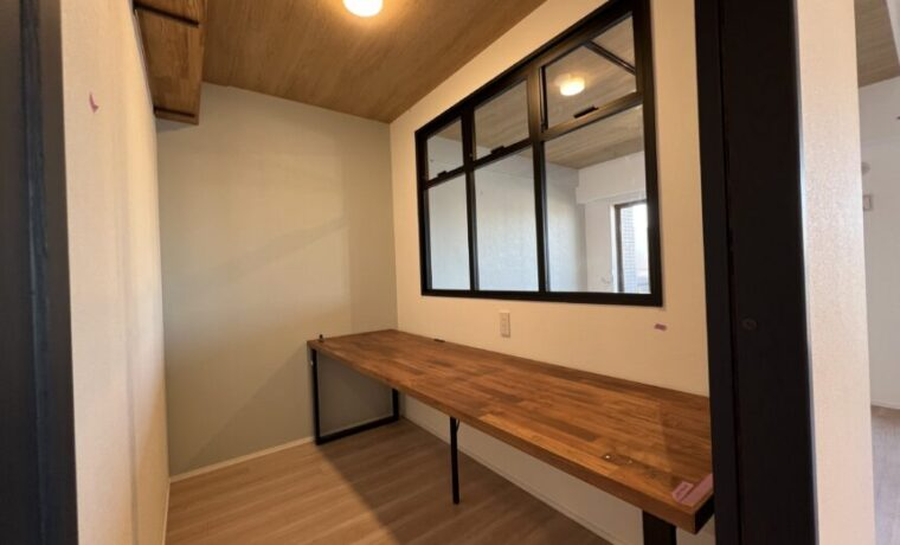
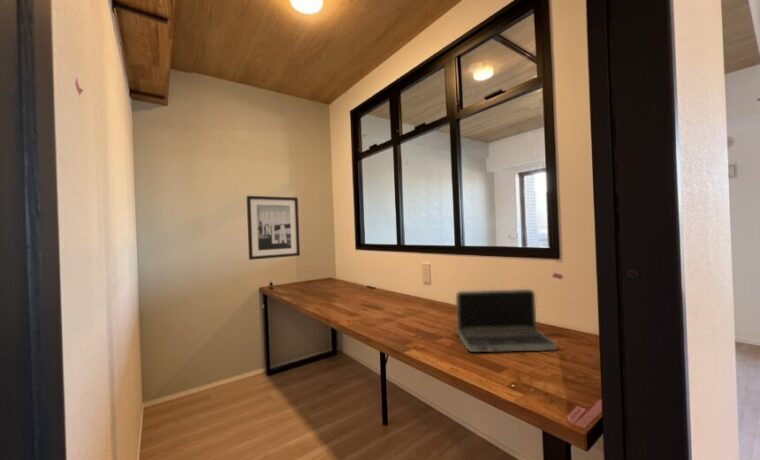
+ wall art [246,195,301,261]
+ laptop [451,288,558,353]
